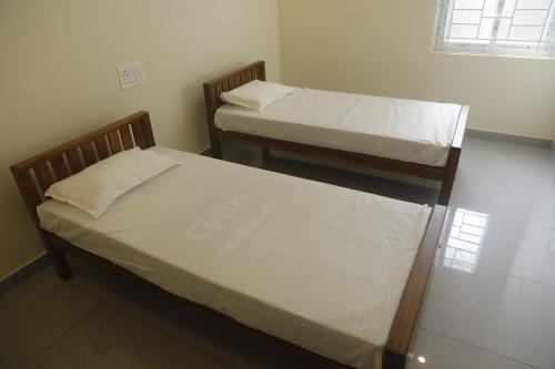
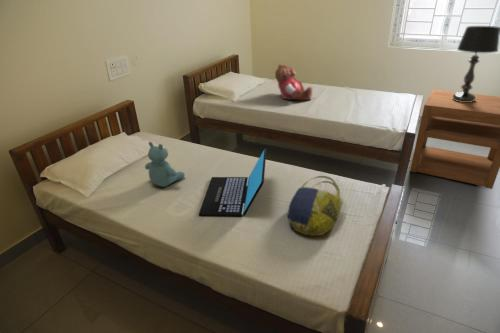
+ stuffed bear [144,141,186,188]
+ tote bag [287,175,343,237]
+ laptop [198,147,267,217]
+ nightstand [409,89,500,190]
+ teddy bear [274,63,314,101]
+ table lamp [452,25,500,102]
